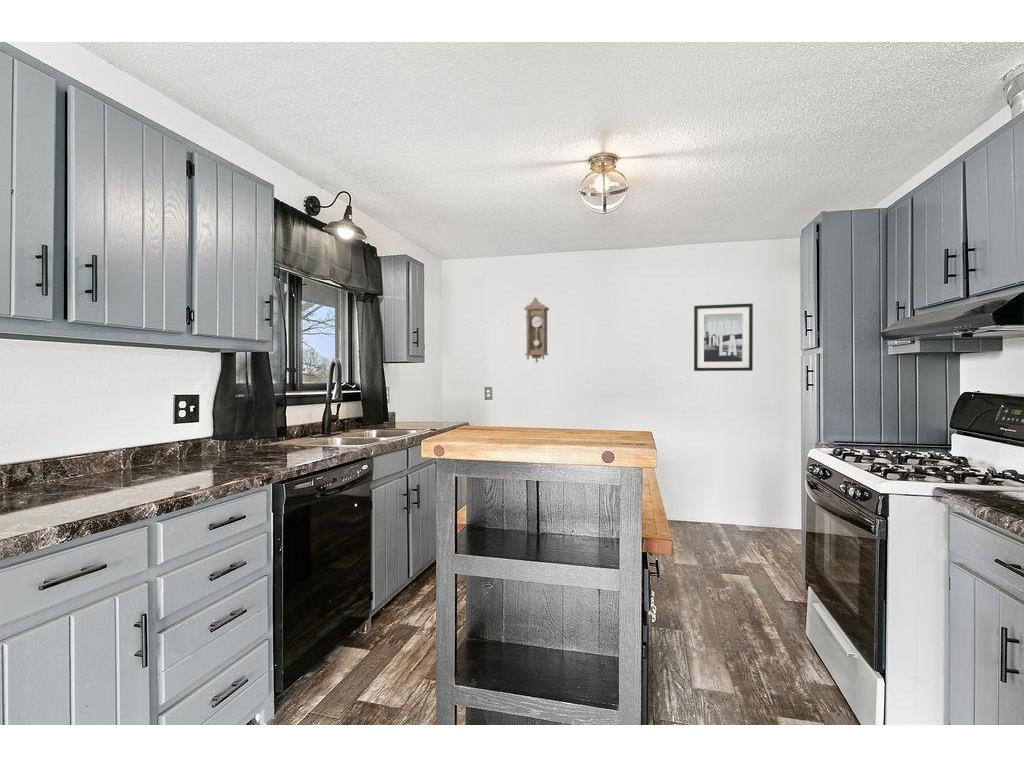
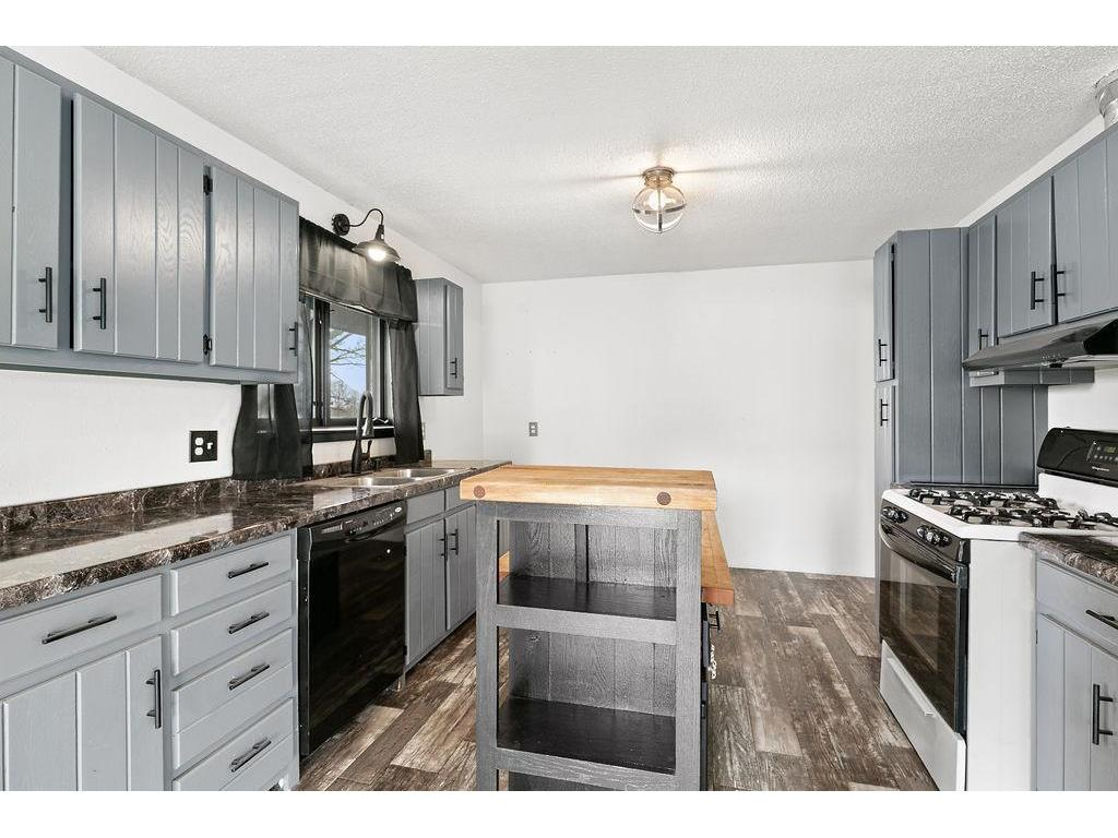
- pendulum clock [523,296,550,364]
- wall art [693,302,754,372]
